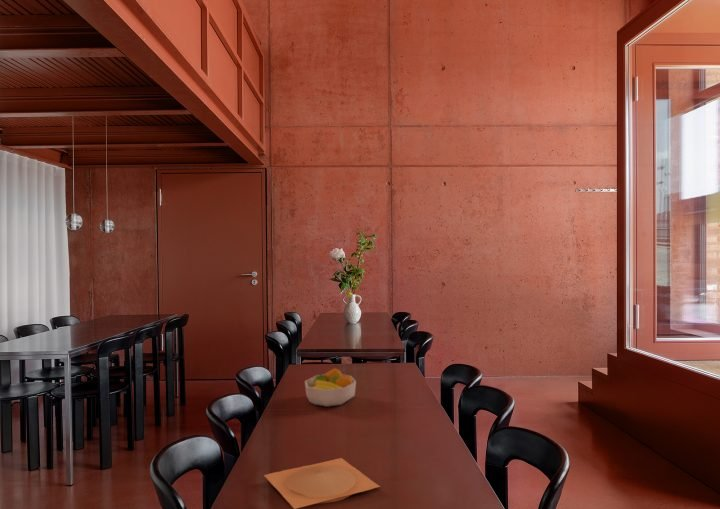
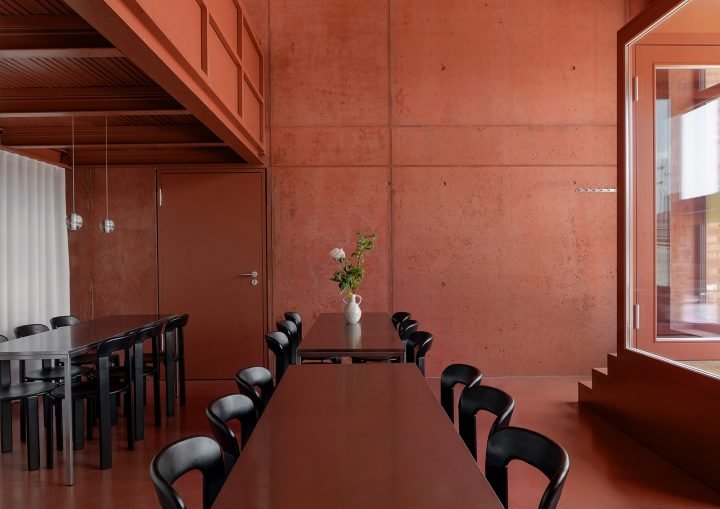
- plate [263,457,381,509]
- fruit bowl [304,367,357,408]
